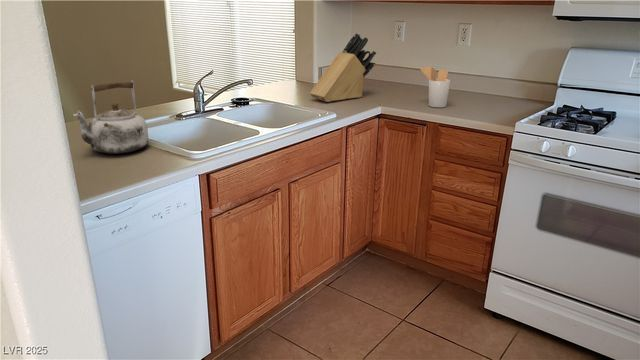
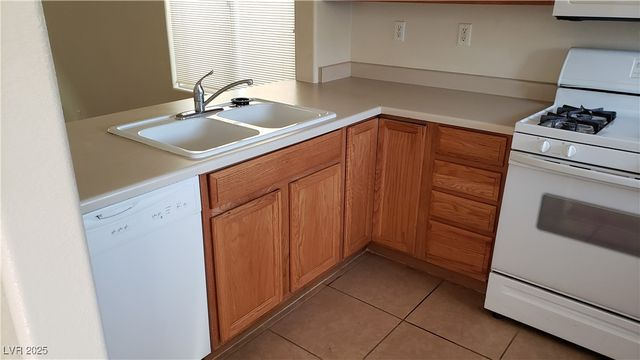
- knife block [309,32,377,103]
- utensil holder [419,66,451,108]
- kettle [72,79,150,155]
